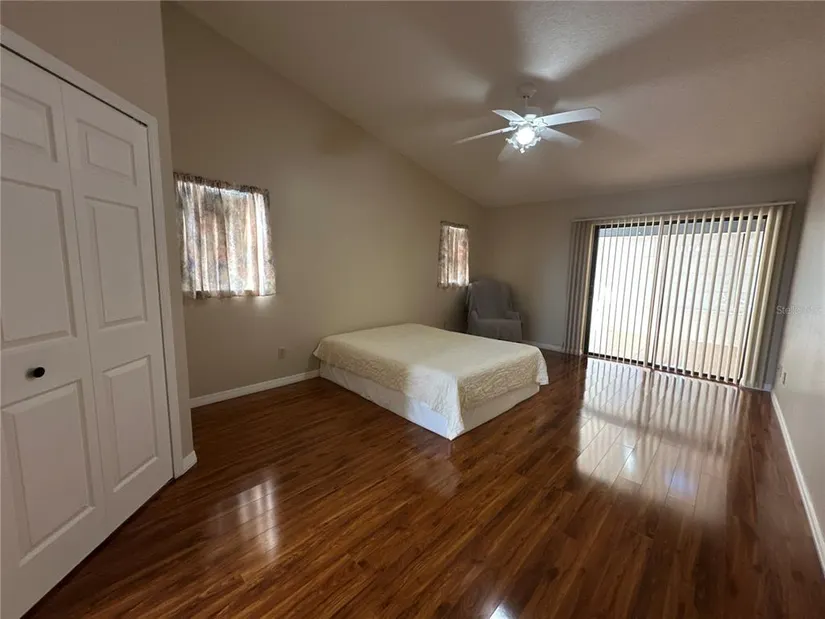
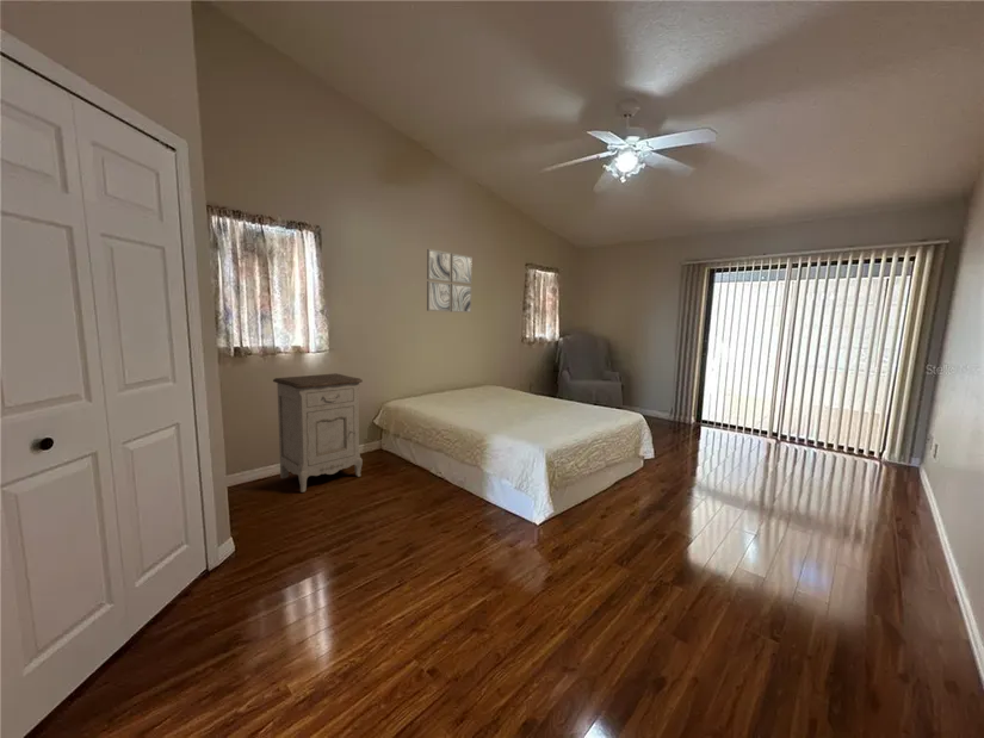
+ wall art [426,248,474,314]
+ nightstand [272,372,364,494]
